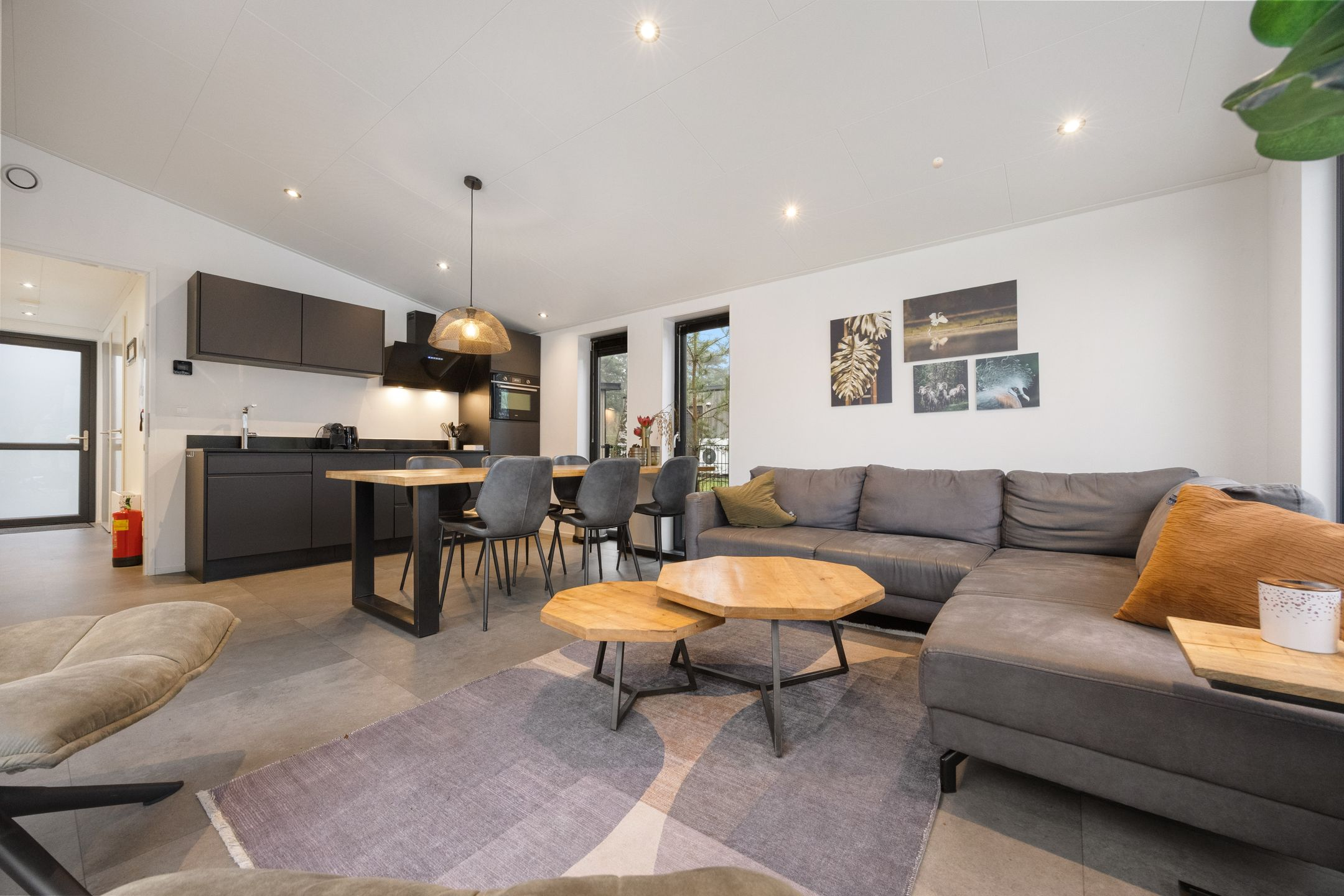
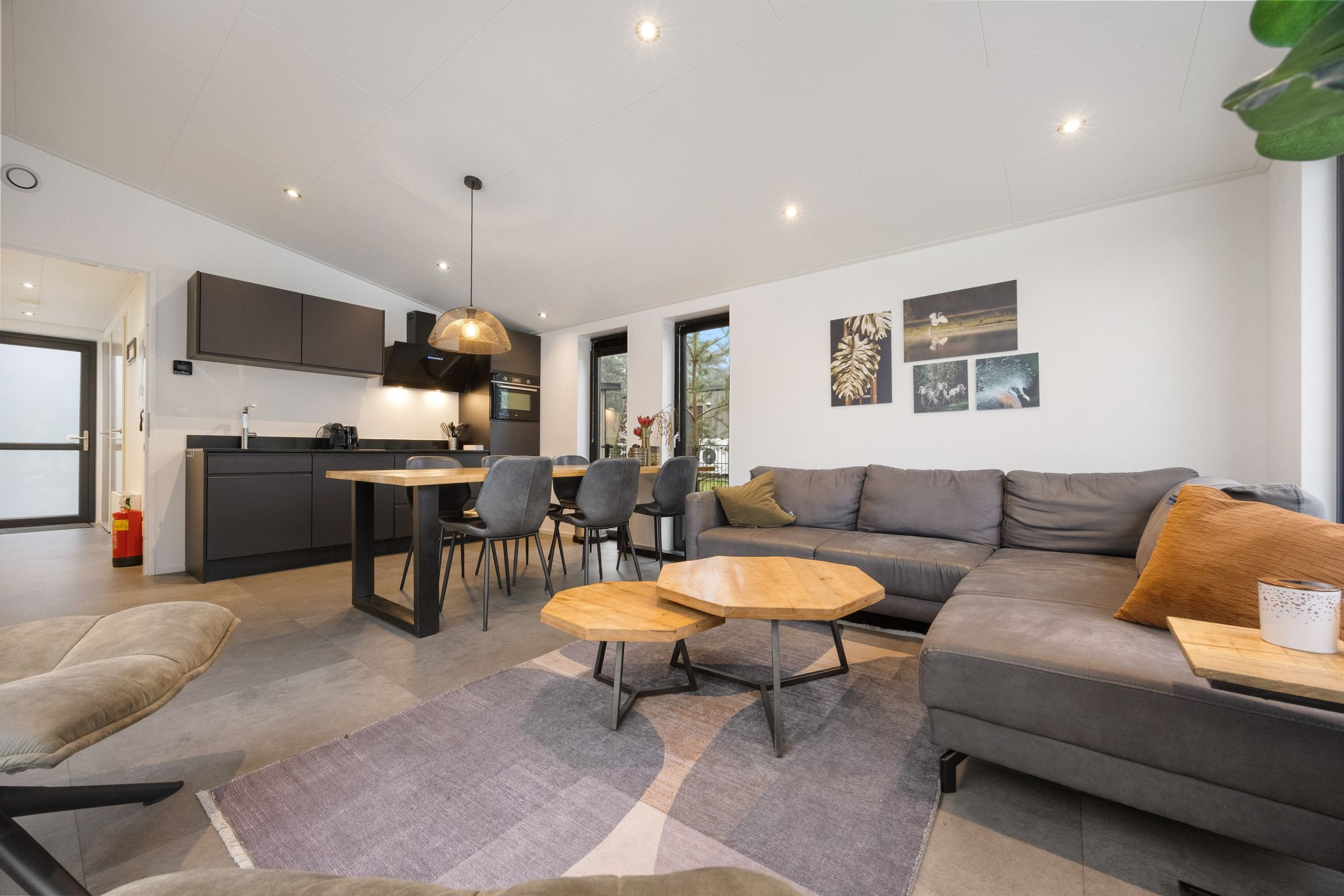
- eyeball [932,157,944,169]
